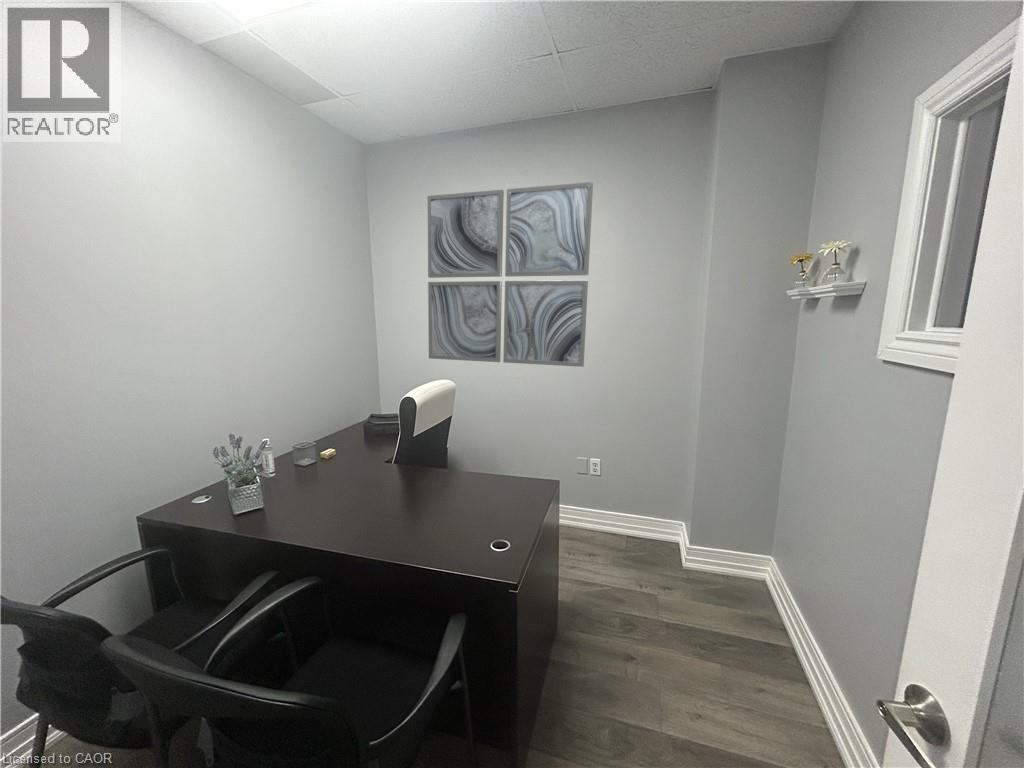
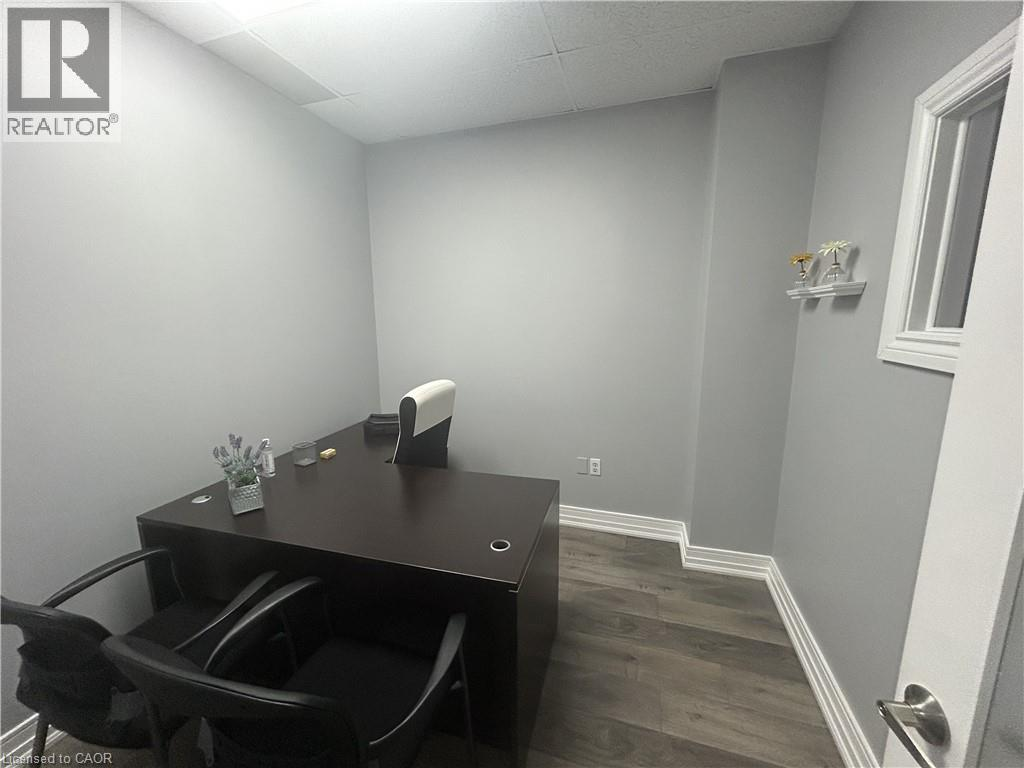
- wall art [427,181,594,368]
